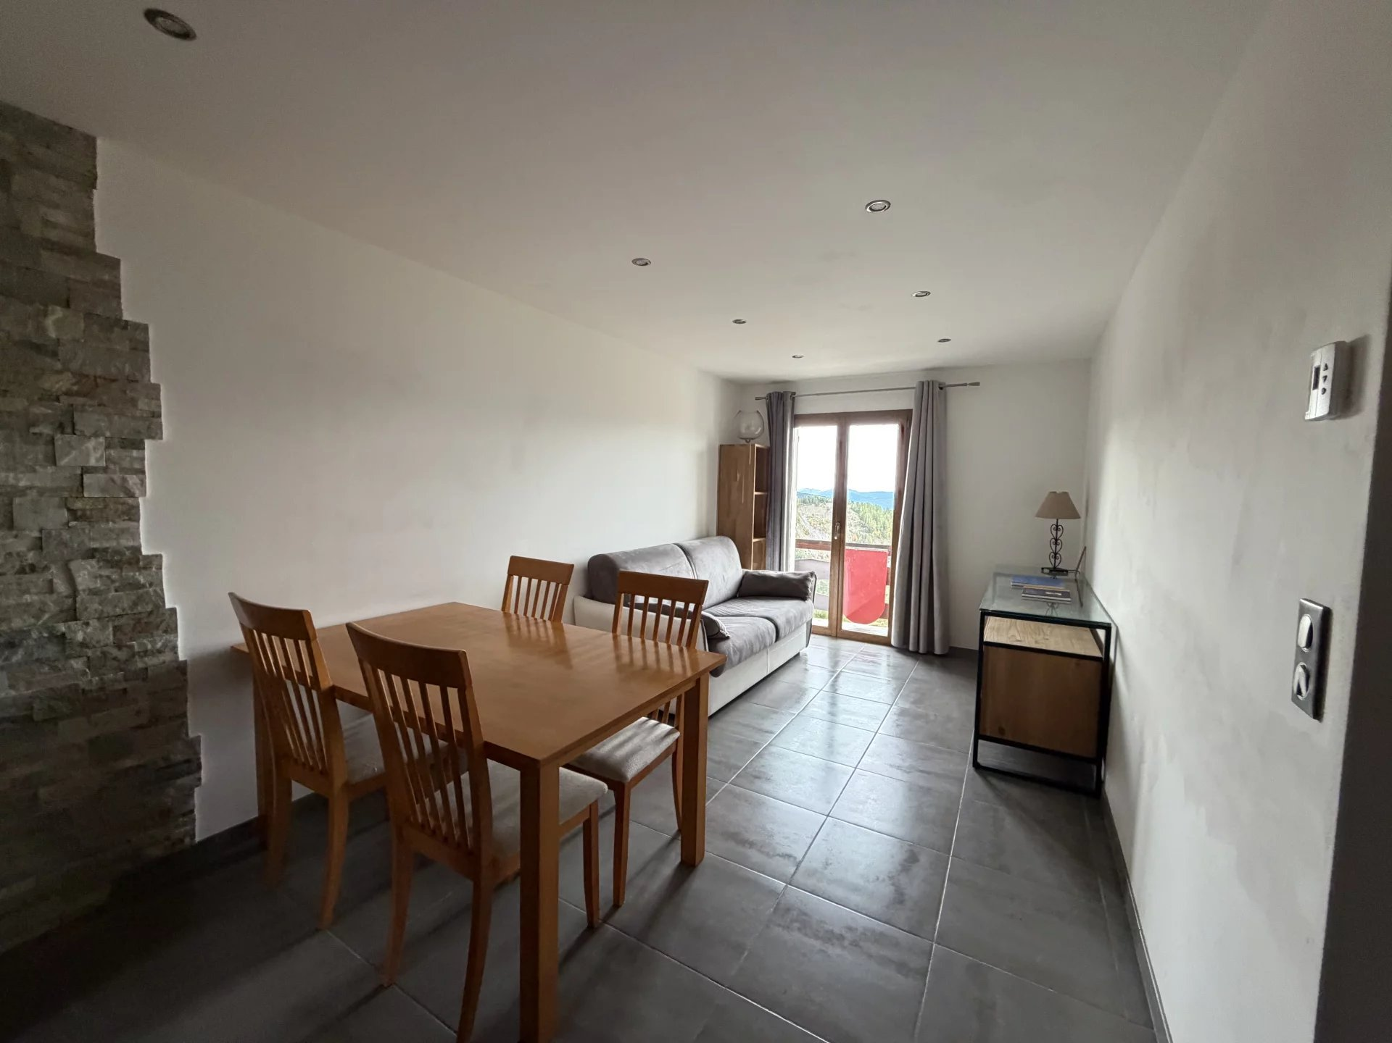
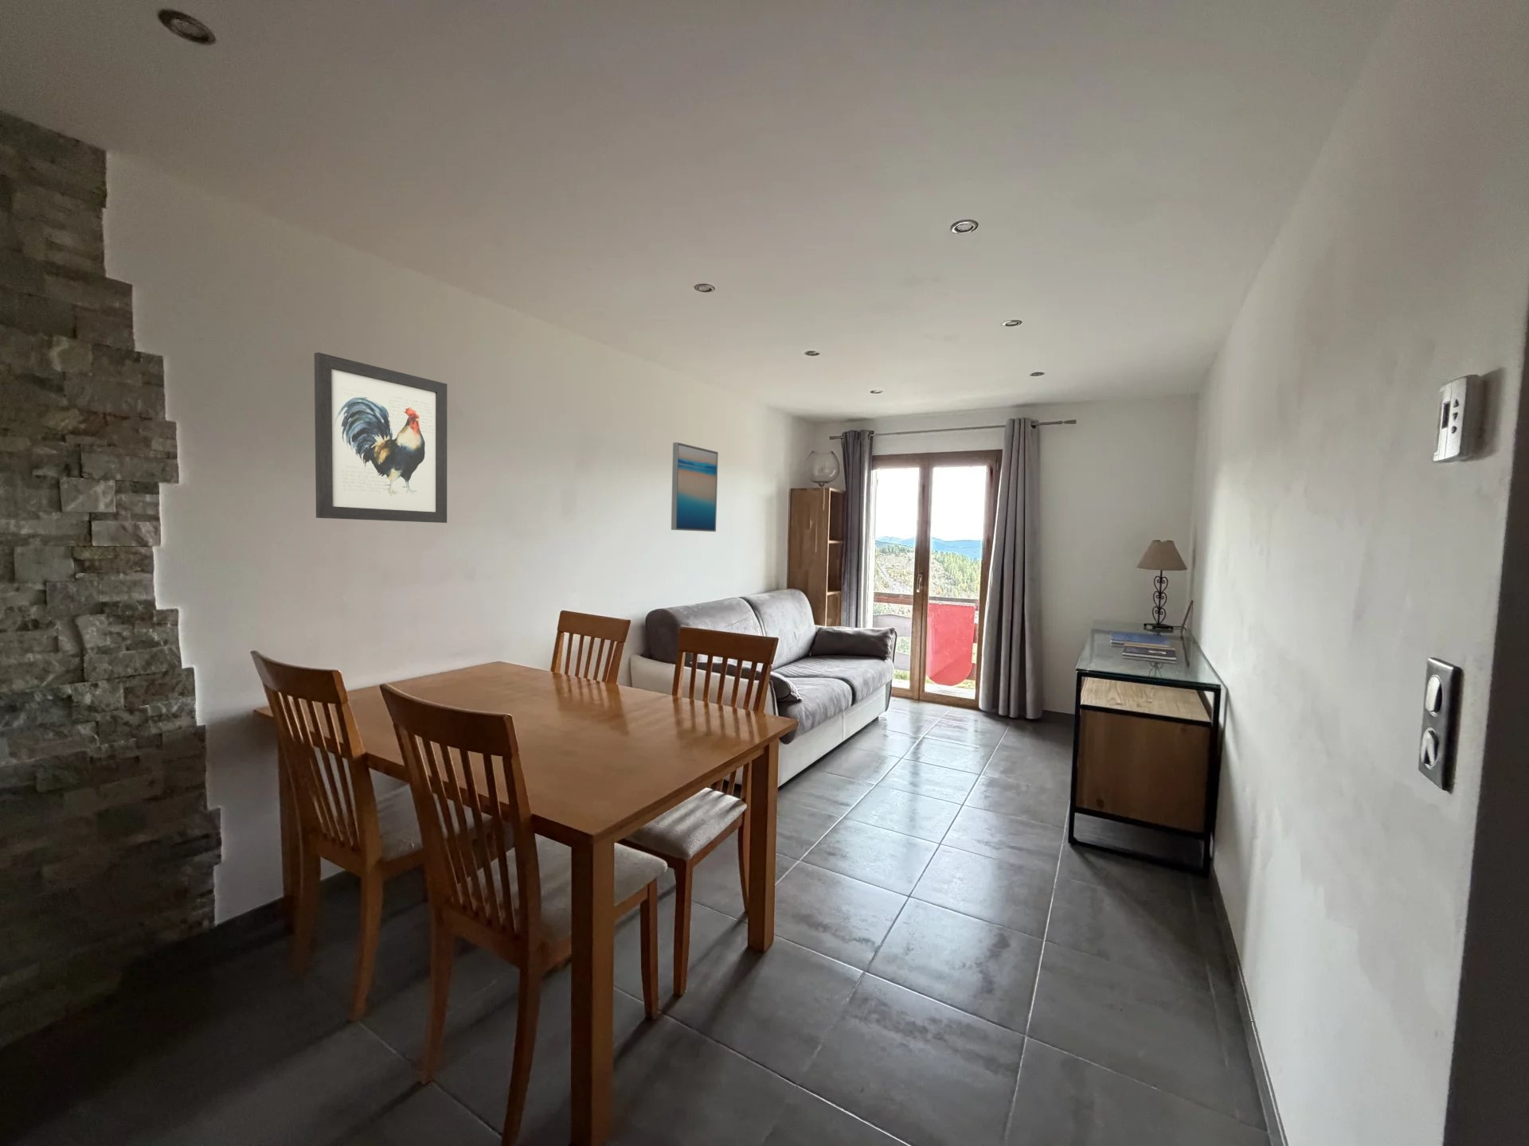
+ wall art [314,352,448,524]
+ wall art [671,442,719,532]
